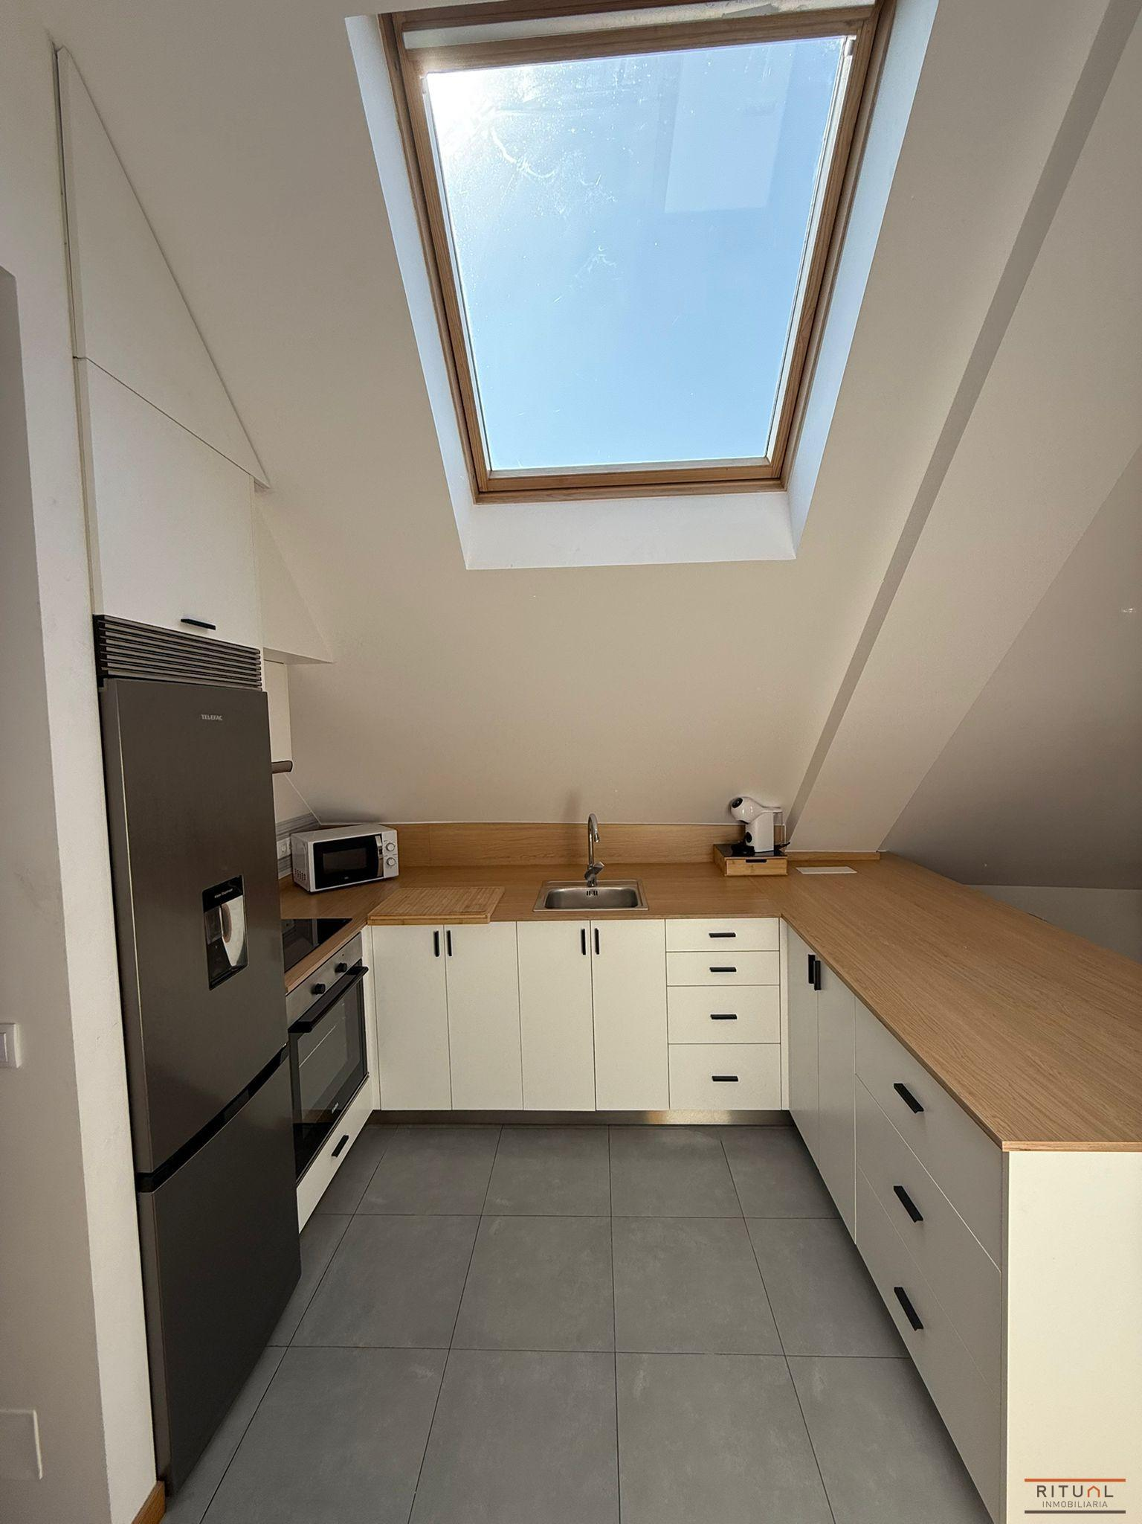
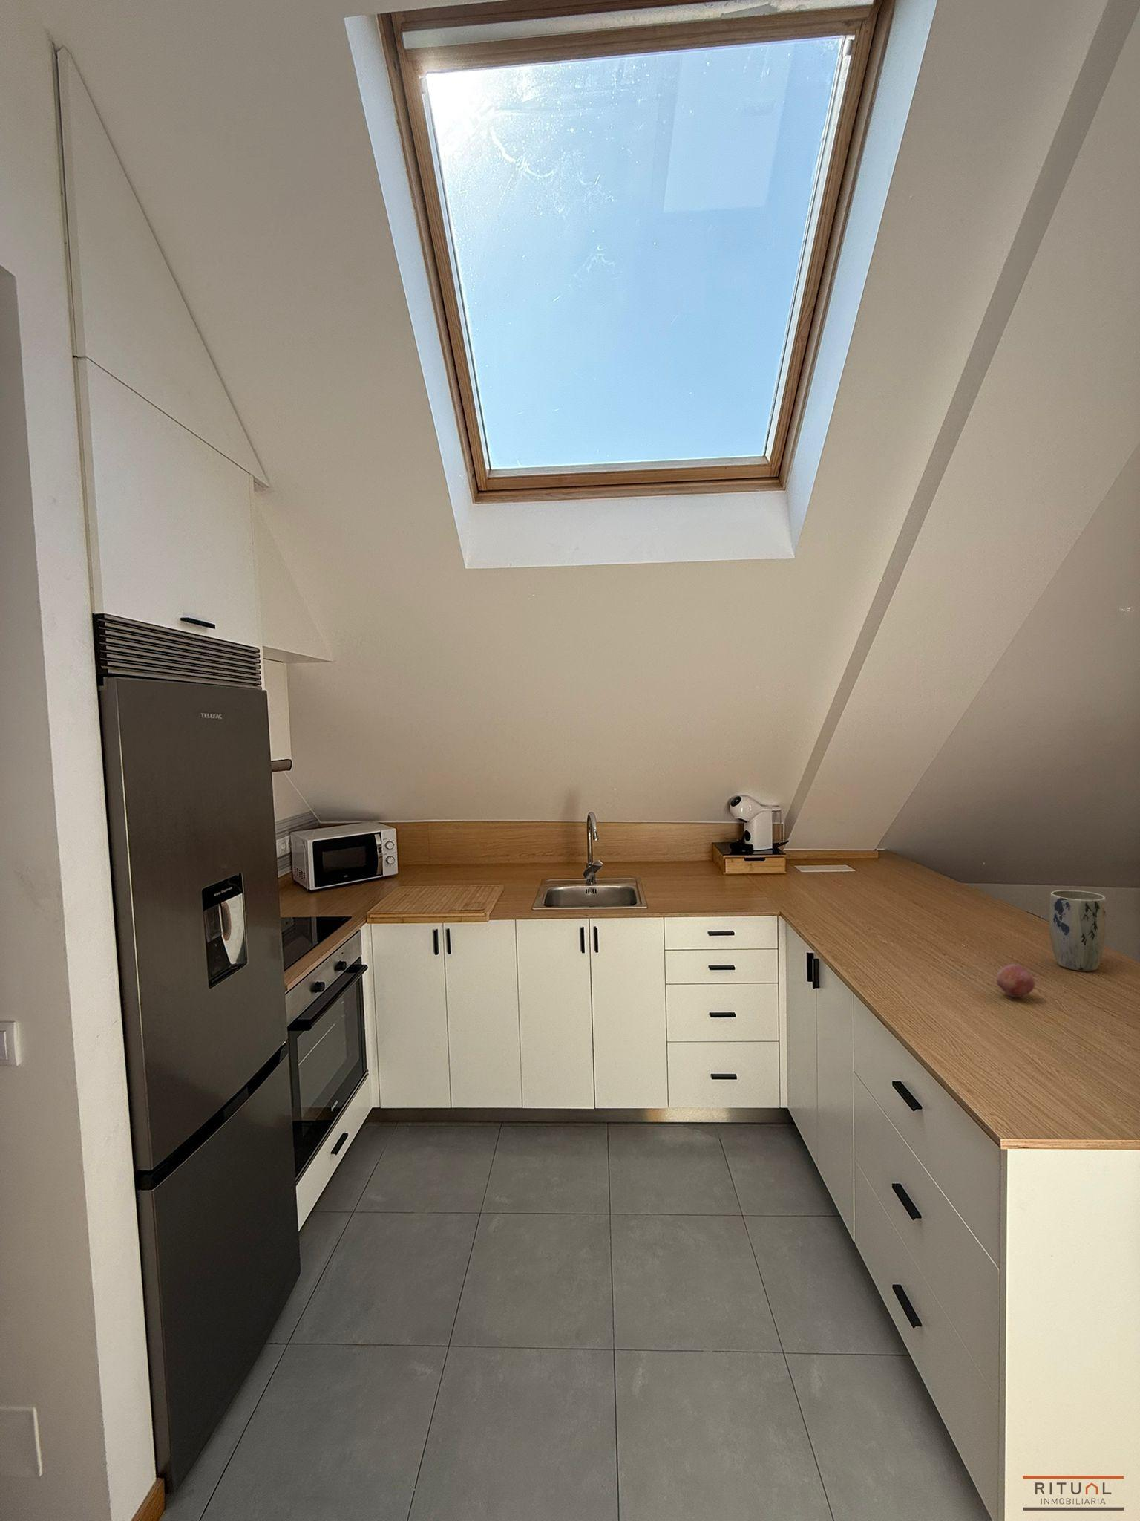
+ plant pot [1049,890,1108,972]
+ fruit [995,963,1036,998]
